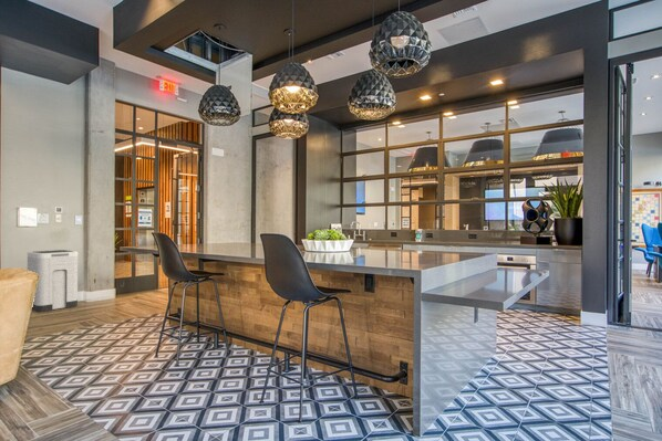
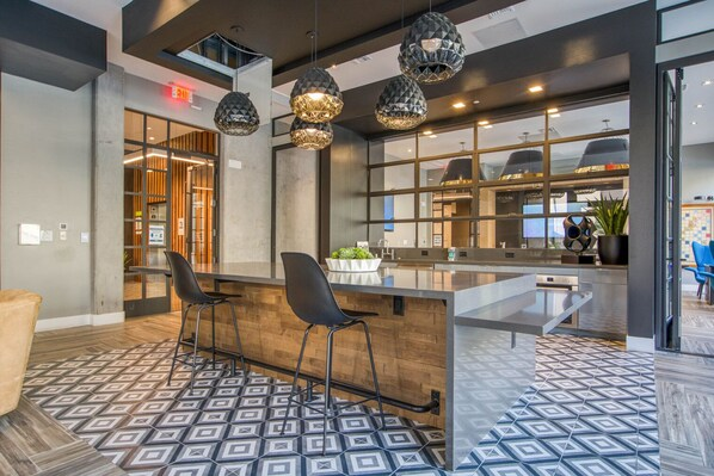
- trash can [27,249,79,313]
